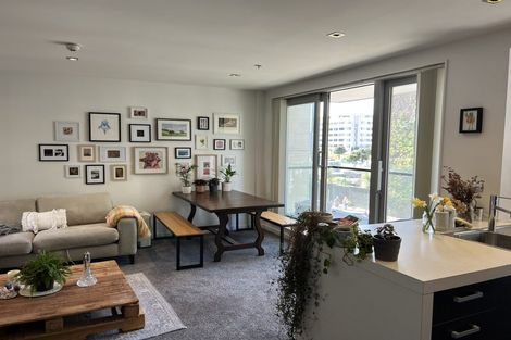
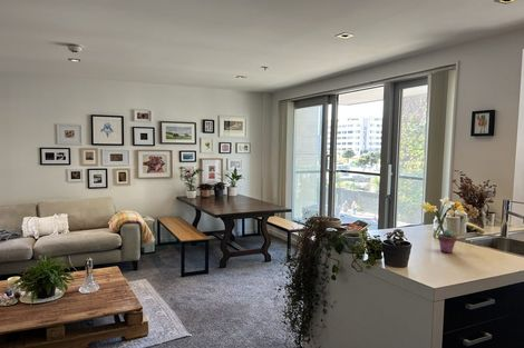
+ potted succulent [437,229,458,255]
